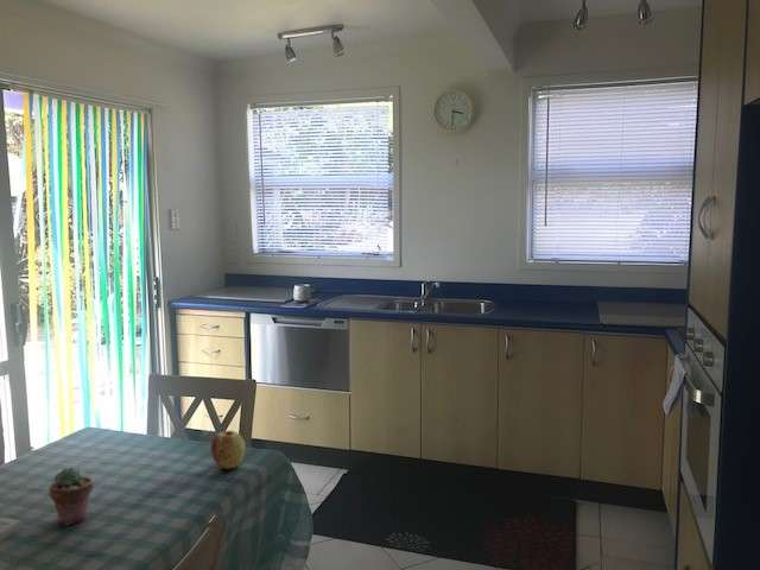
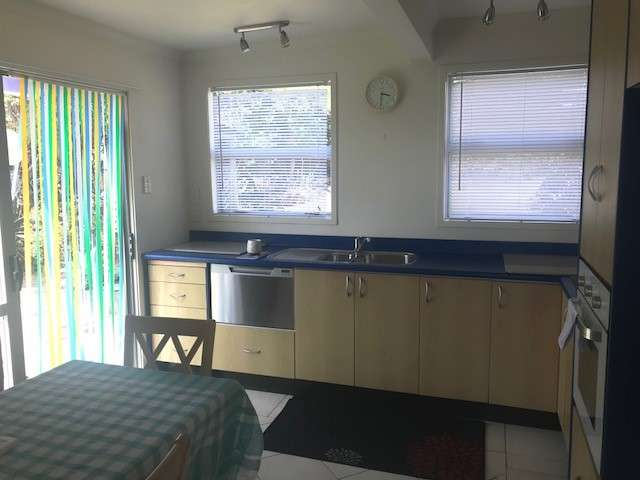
- potted succulent [48,467,94,527]
- apple [210,430,246,470]
